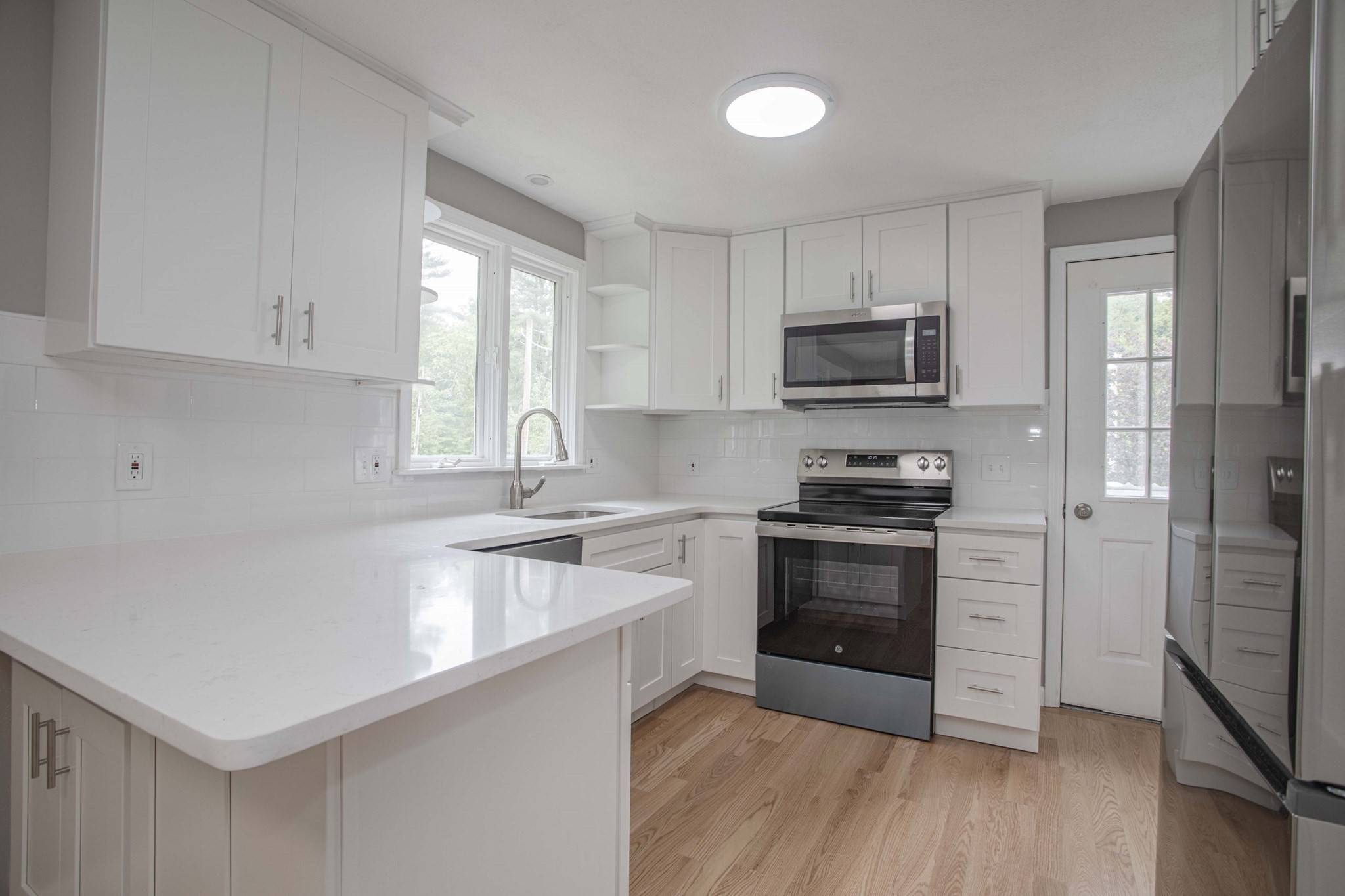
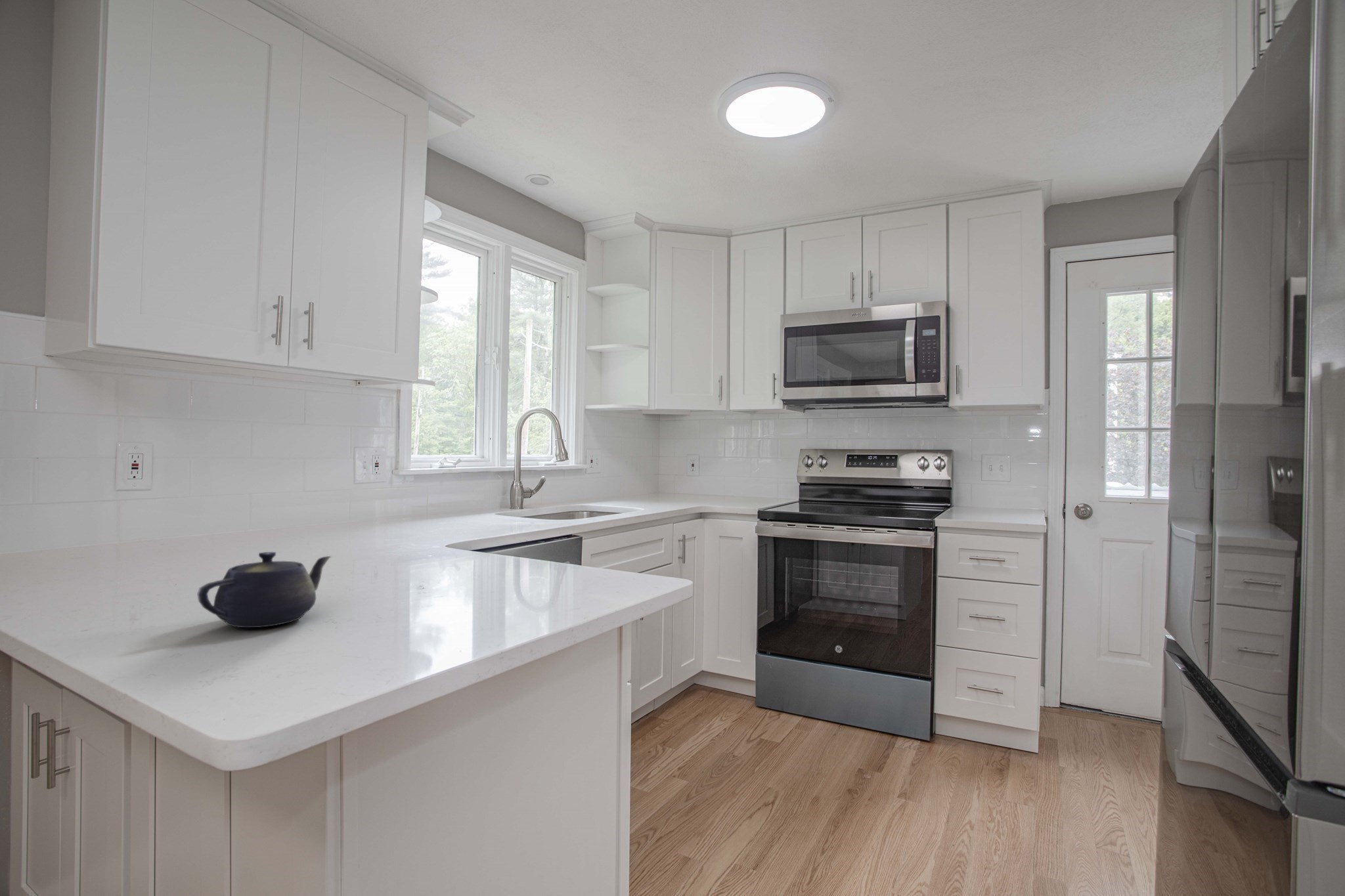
+ teapot [196,551,332,628]
